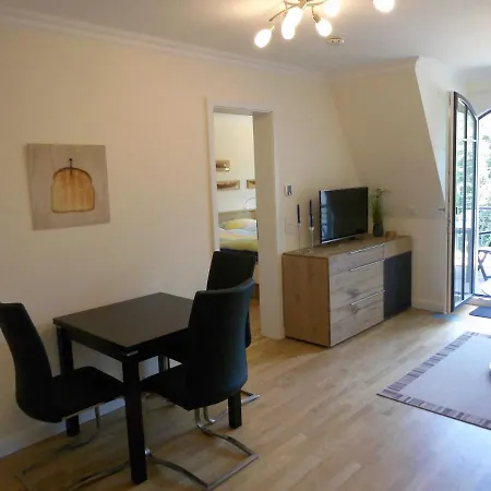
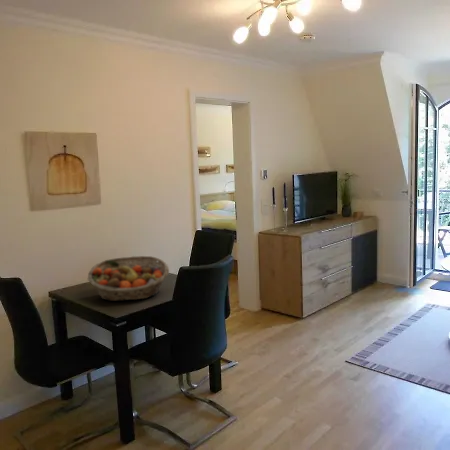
+ fruit basket [87,255,170,302]
